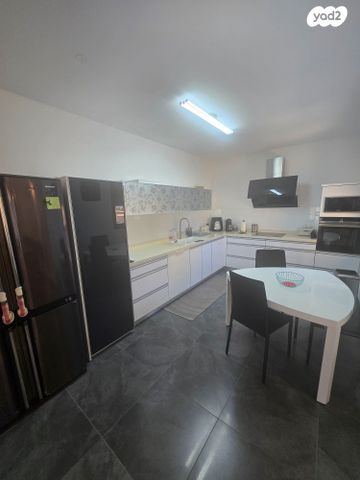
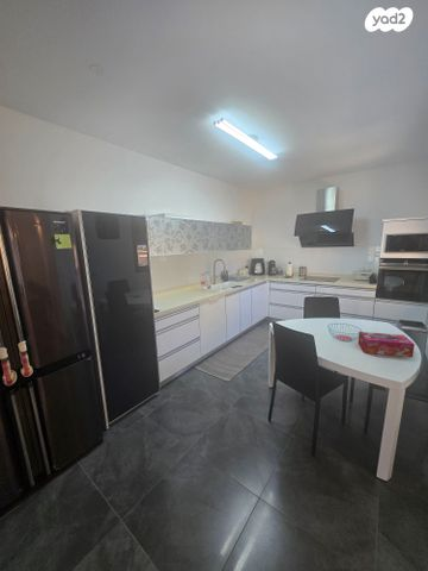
+ tissue box [357,331,416,358]
